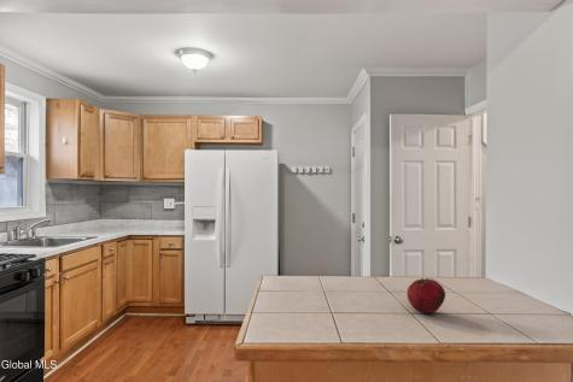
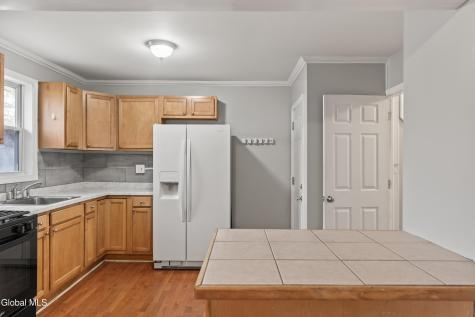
- fruit [405,277,446,315]
